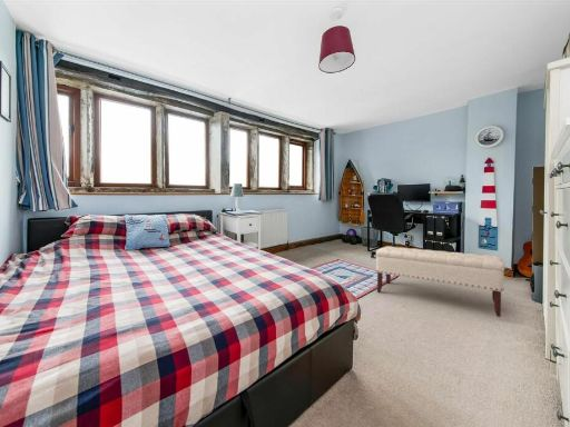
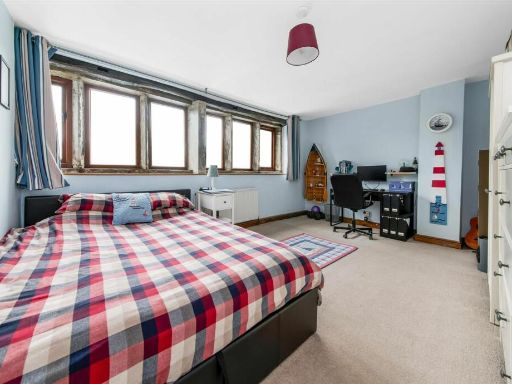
- bench [375,246,507,318]
